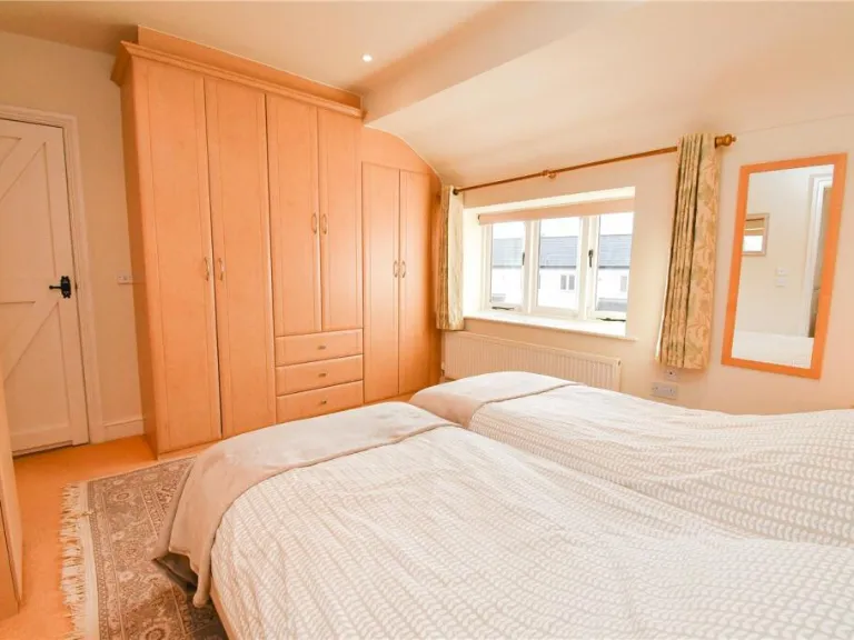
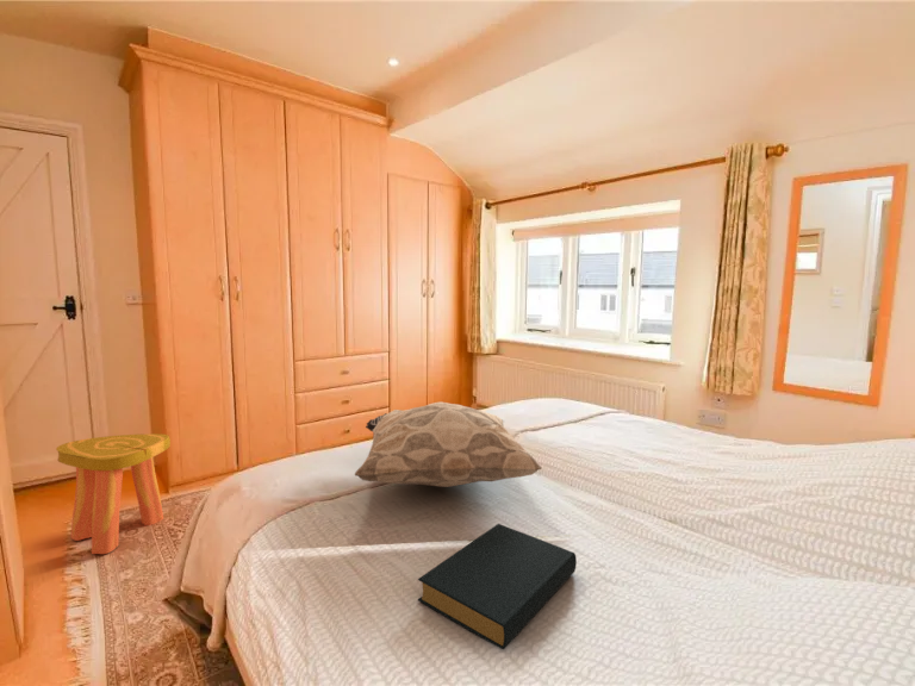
+ stool [55,432,172,555]
+ hardback book [417,523,578,650]
+ decorative pillow [354,401,543,488]
